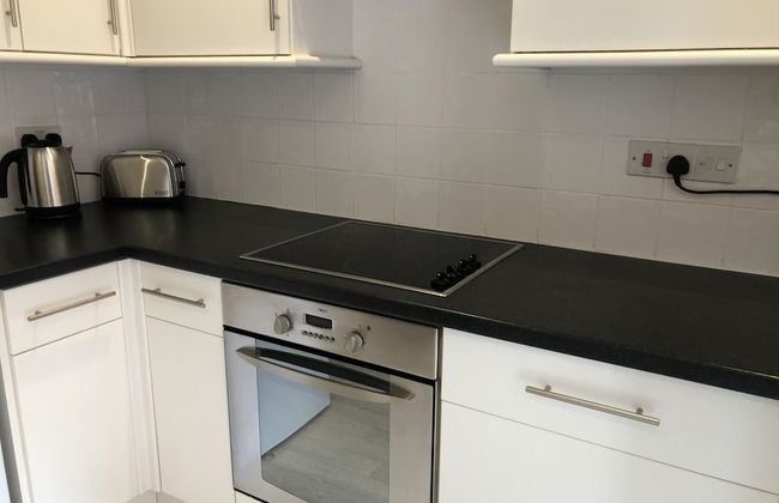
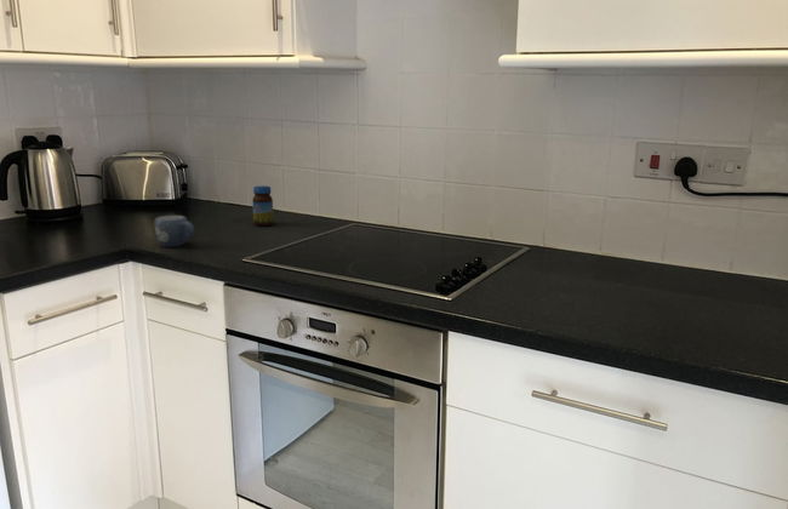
+ jar [251,184,275,227]
+ mug [153,215,195,248]
